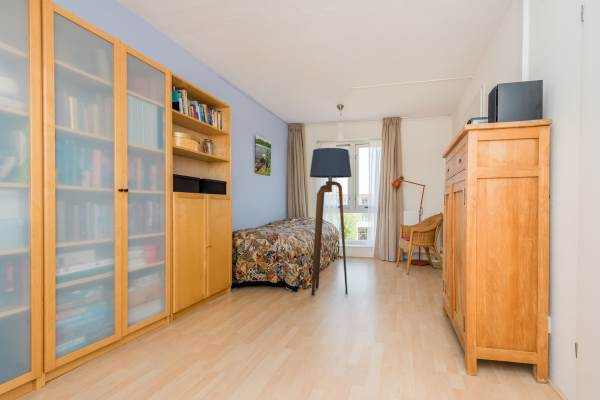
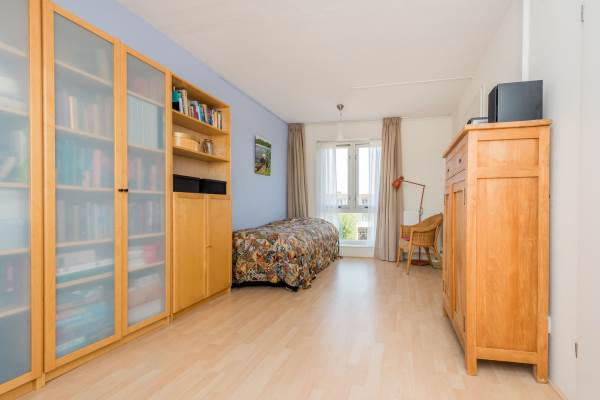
- floor lamp [309,147,352,297]
